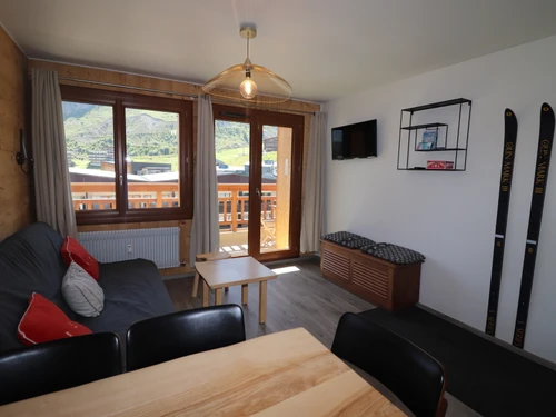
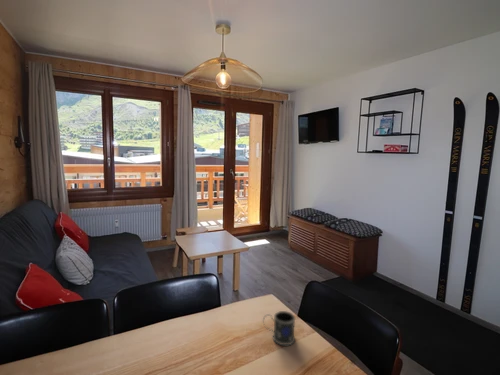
+ mug [262,310,296,346]
